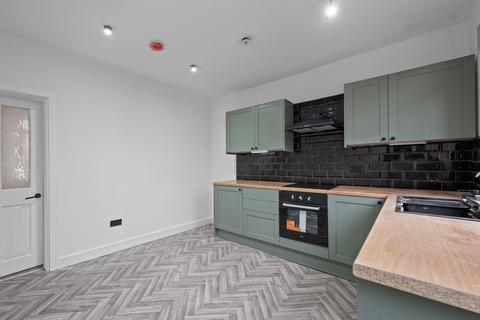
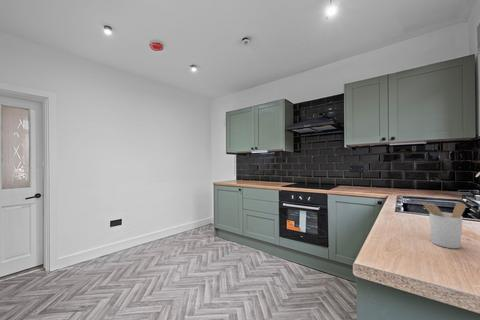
+ utensil holder [420,201,467,249]
